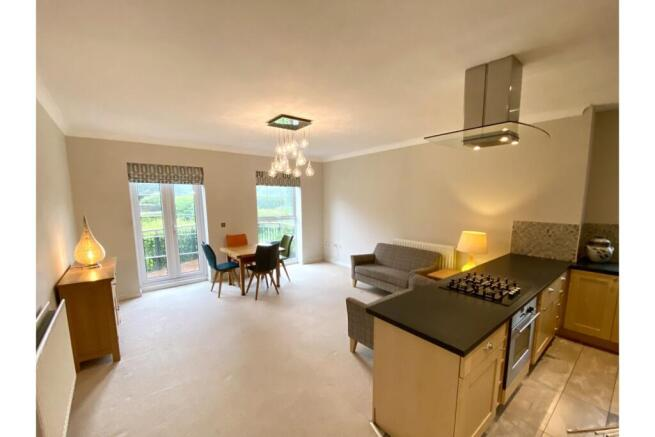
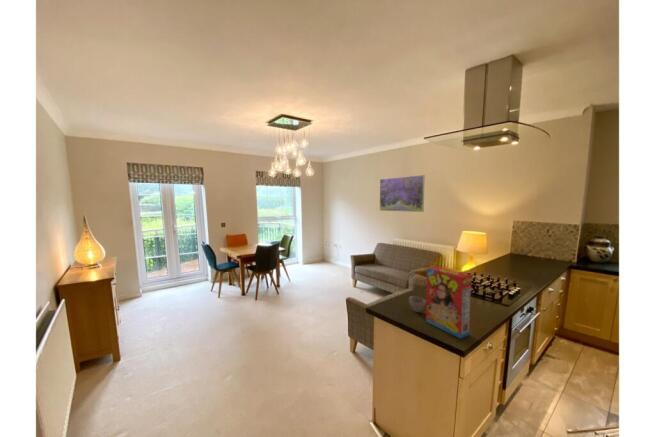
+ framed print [379,174,425,213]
+ cereal box [425,265,473,340]
+ cup [408,295,426,313]
